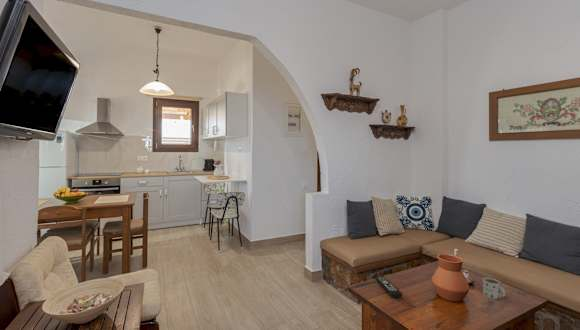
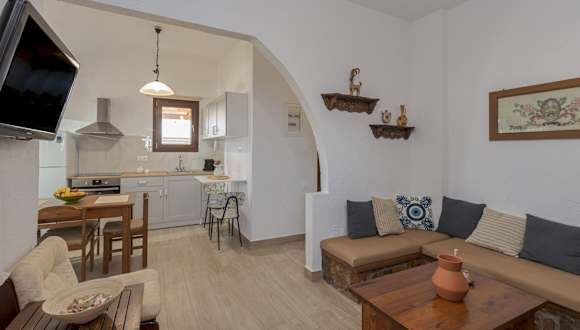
- remote control [374,275,403,299]
- mug [482,277,506,300]
